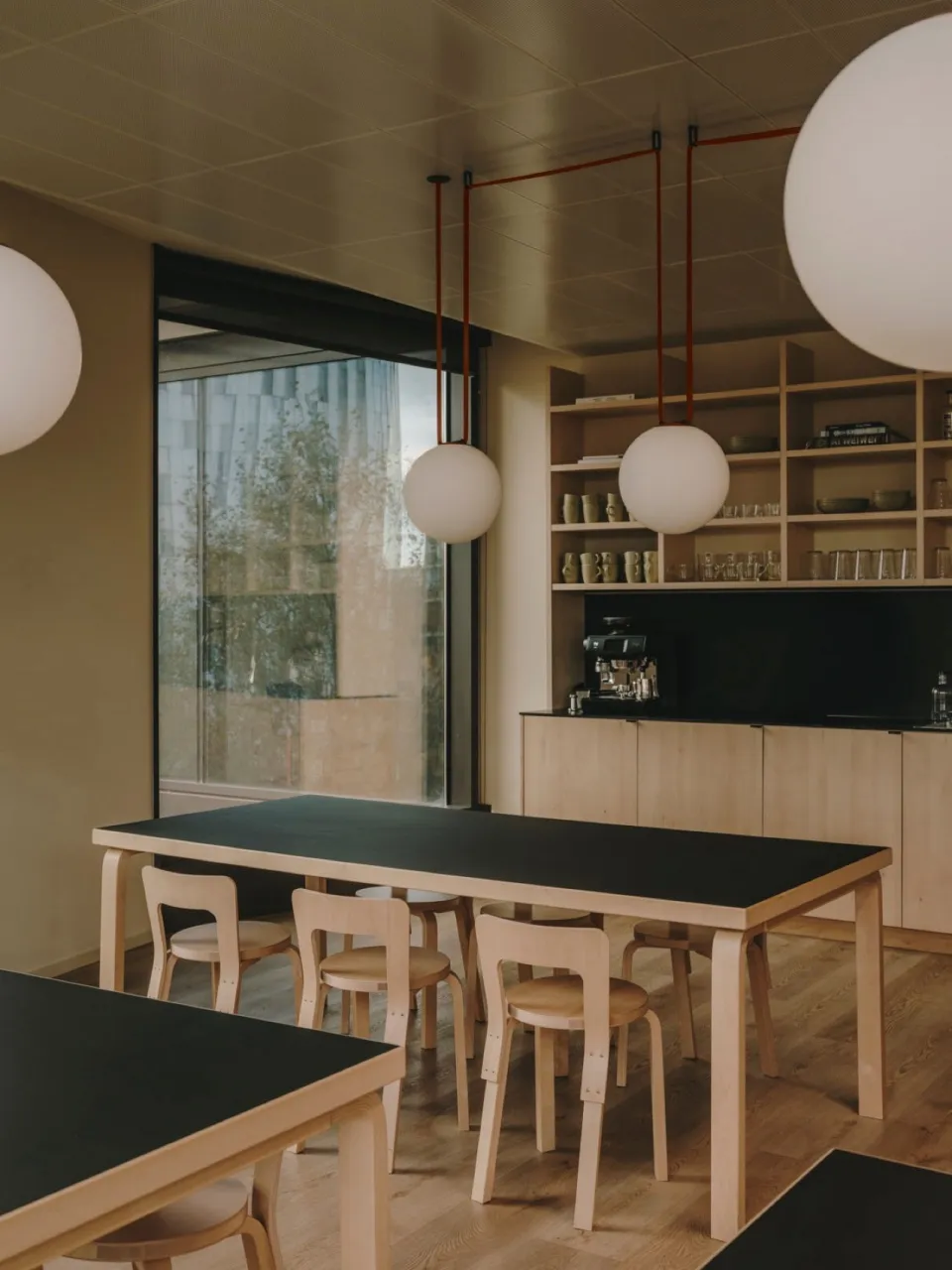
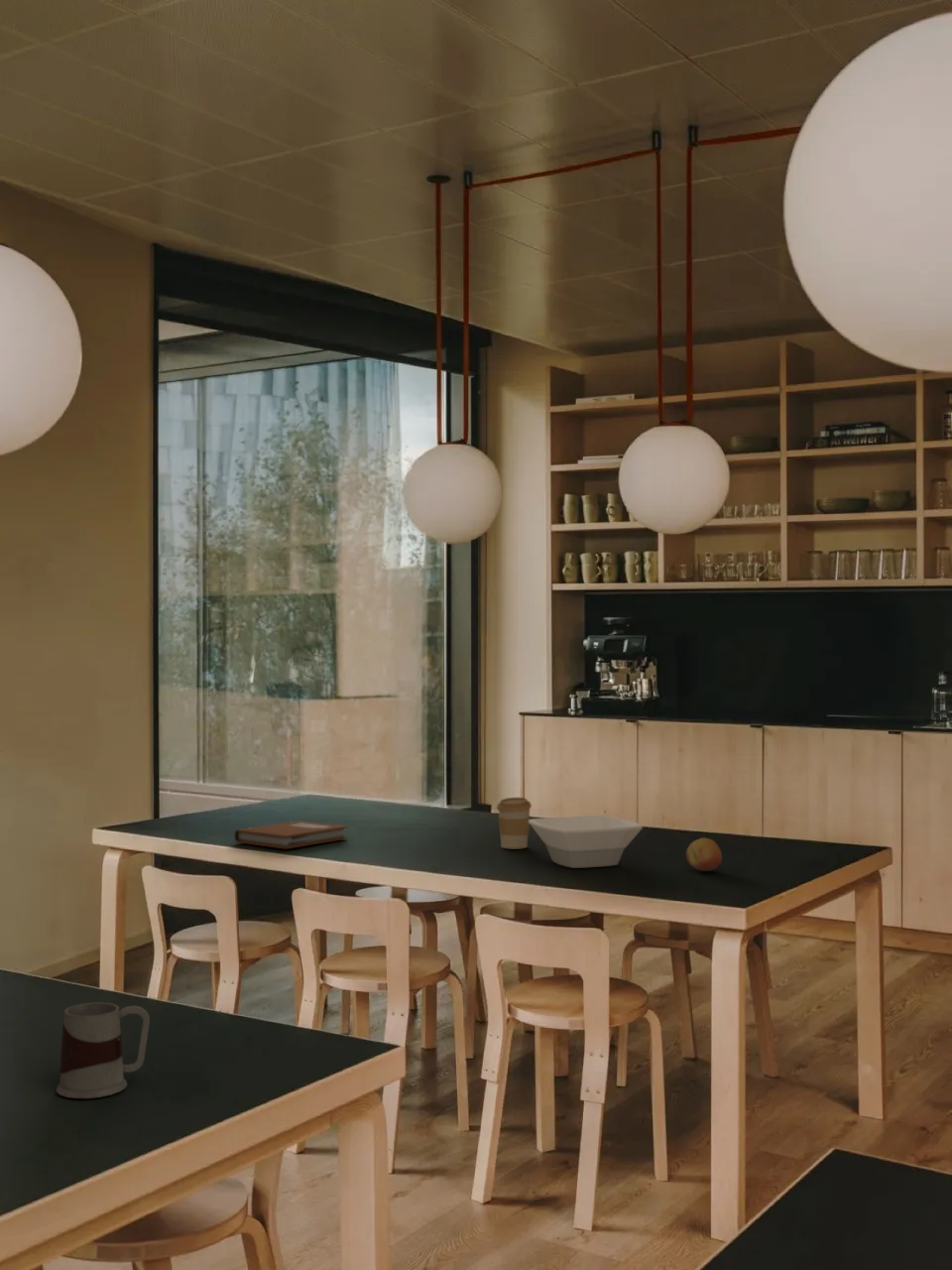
+ fruit [685,836,723,872]
+ notebook [234,820,349,850]
+ mug [56,1001,151,1099]
+ bowl [529,815,644,869]
+ coffee cup [496,797,533,849]
